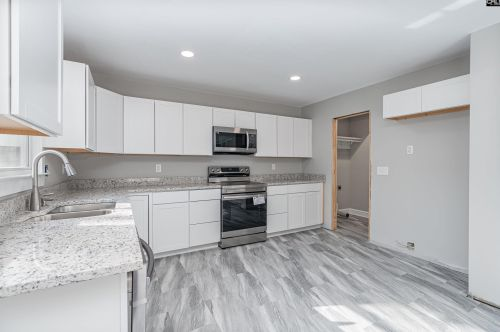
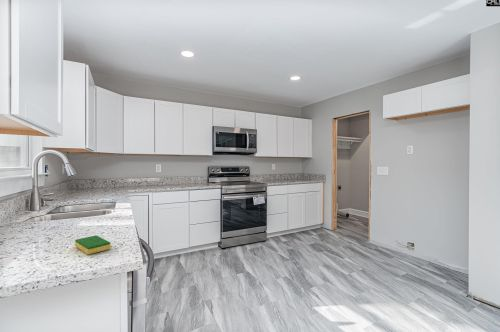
+ dish sponge [74,235,111,255]
